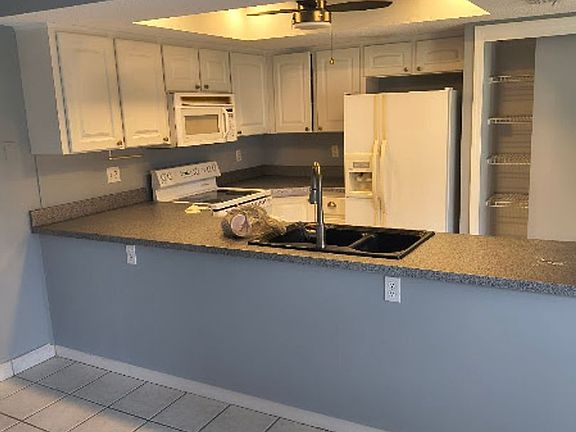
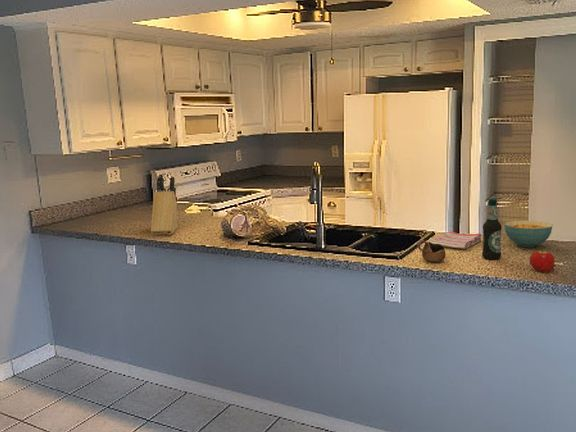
+ cup [417,239,447,263]
+ bottle [481,197,503,260]
+ dish towel [429,231,482,250]
+ cereal bowl [503,220,554,248]
+ knife block [150,173,178,236]
+ fruit [529,249,556,273]
